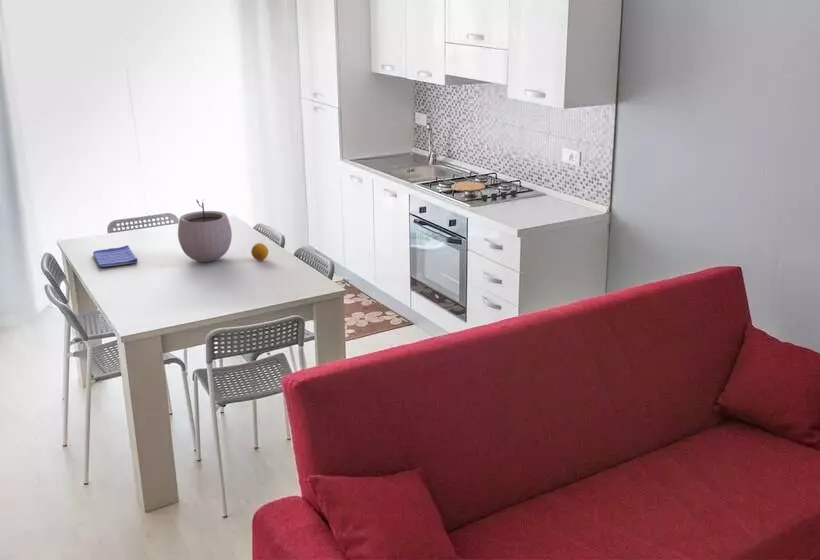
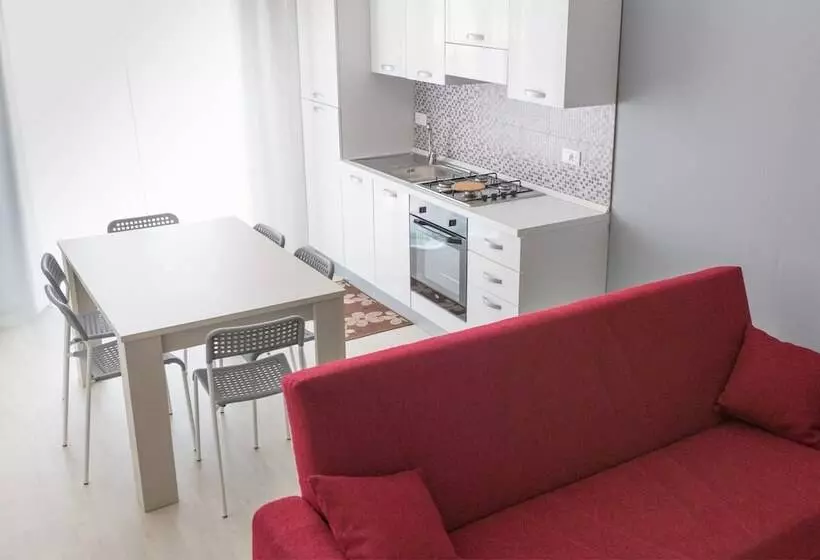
- fruit [250,242,269,262]
- dish towel [92,245,138,268]
- plant pot [177,198,233,263]
